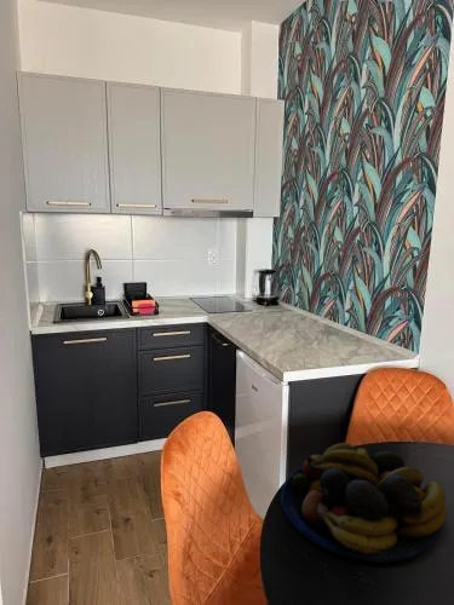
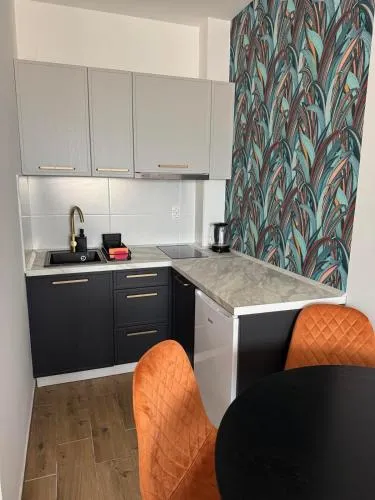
- fruit bowl [280,442,448,564]
